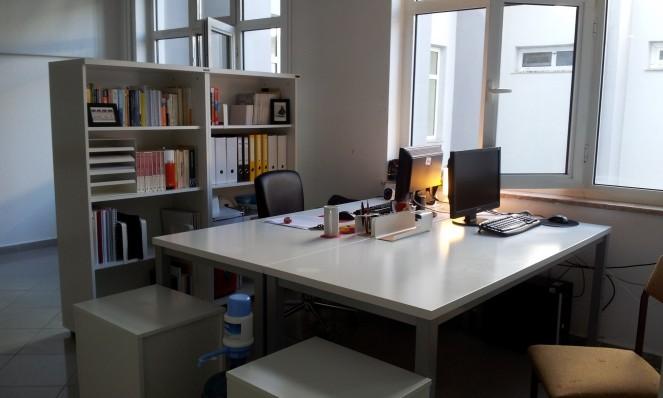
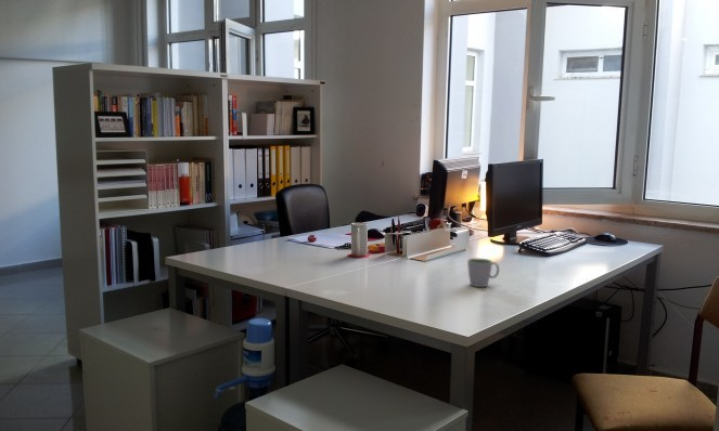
+ mug [466,258,500,288]
